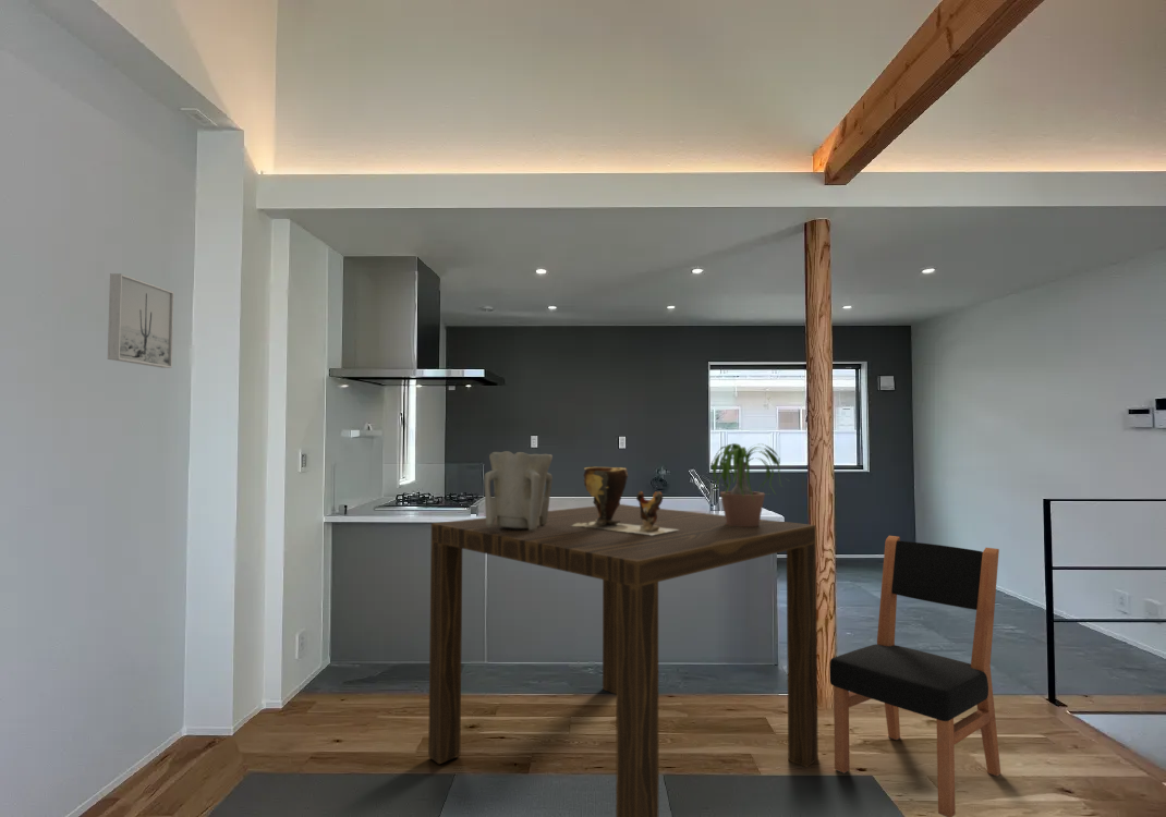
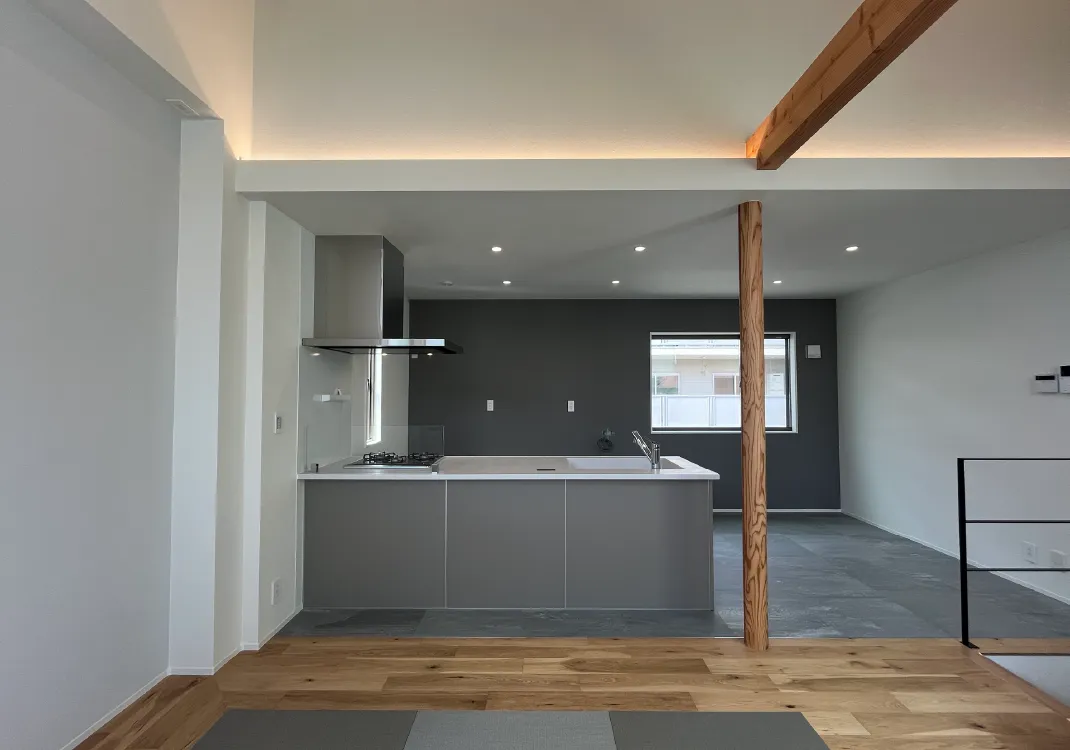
- dining chair [829,535,1001,817]
- vase [483,450,554,531]
- clay pot [571,465,678,535]
- potted plant [709,442,792,526]
- dining table [427,503,819,817]
- wall art [107,272,175,369]
